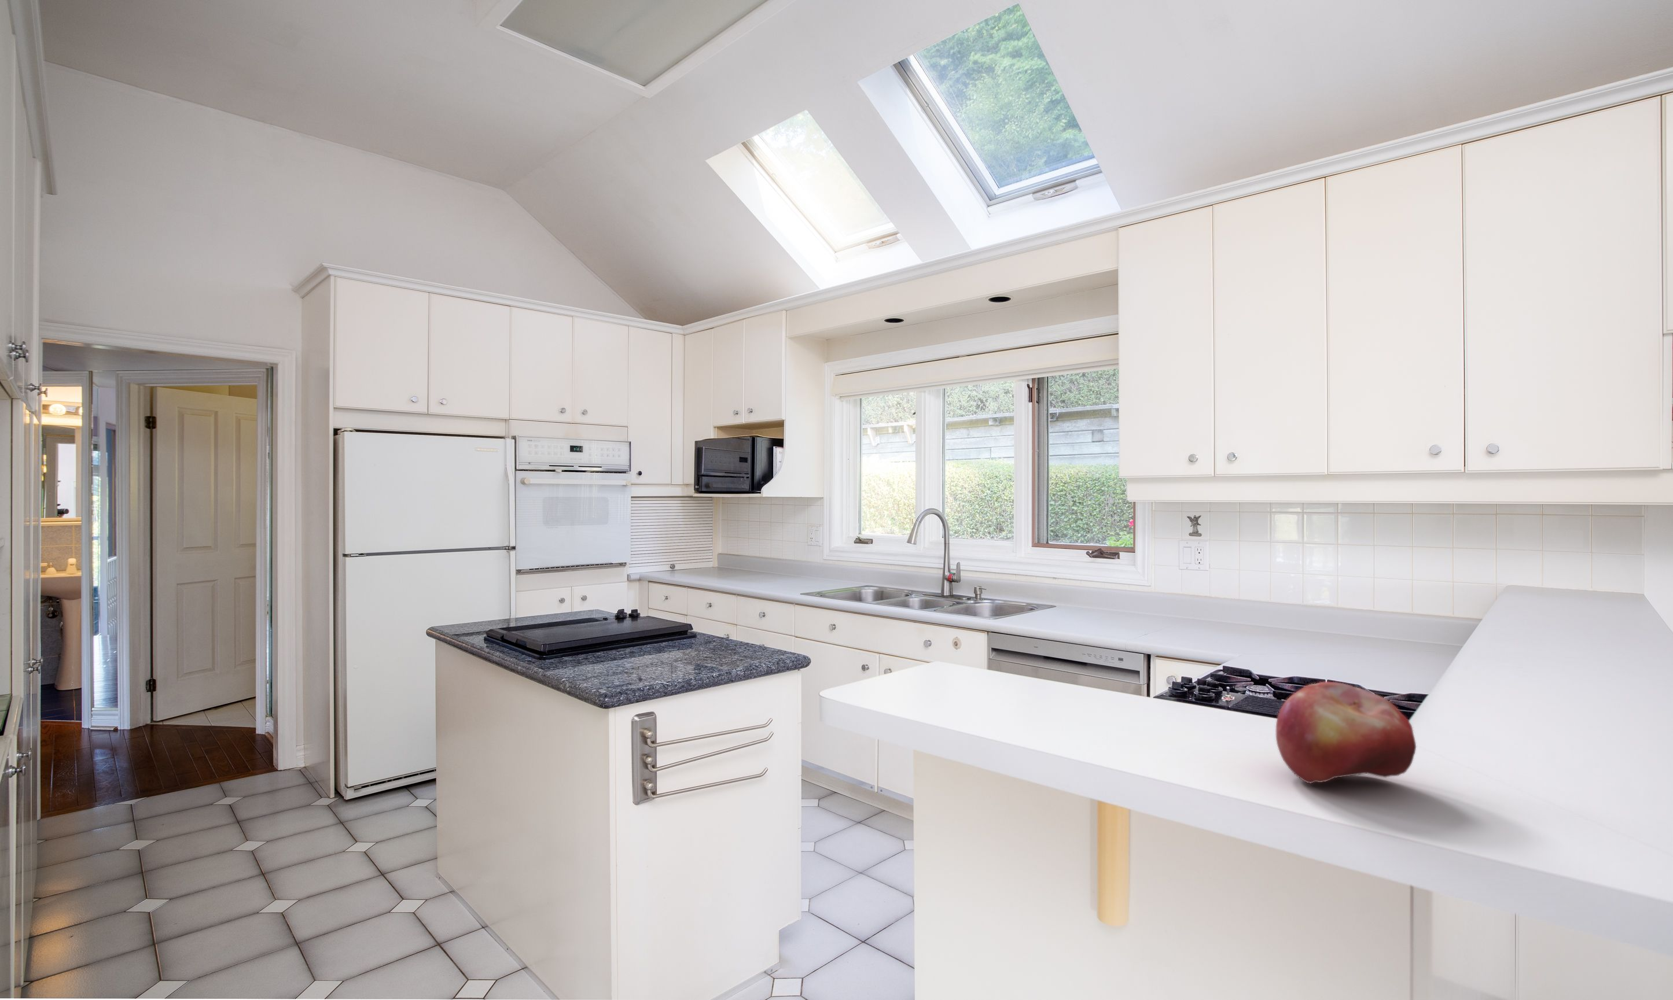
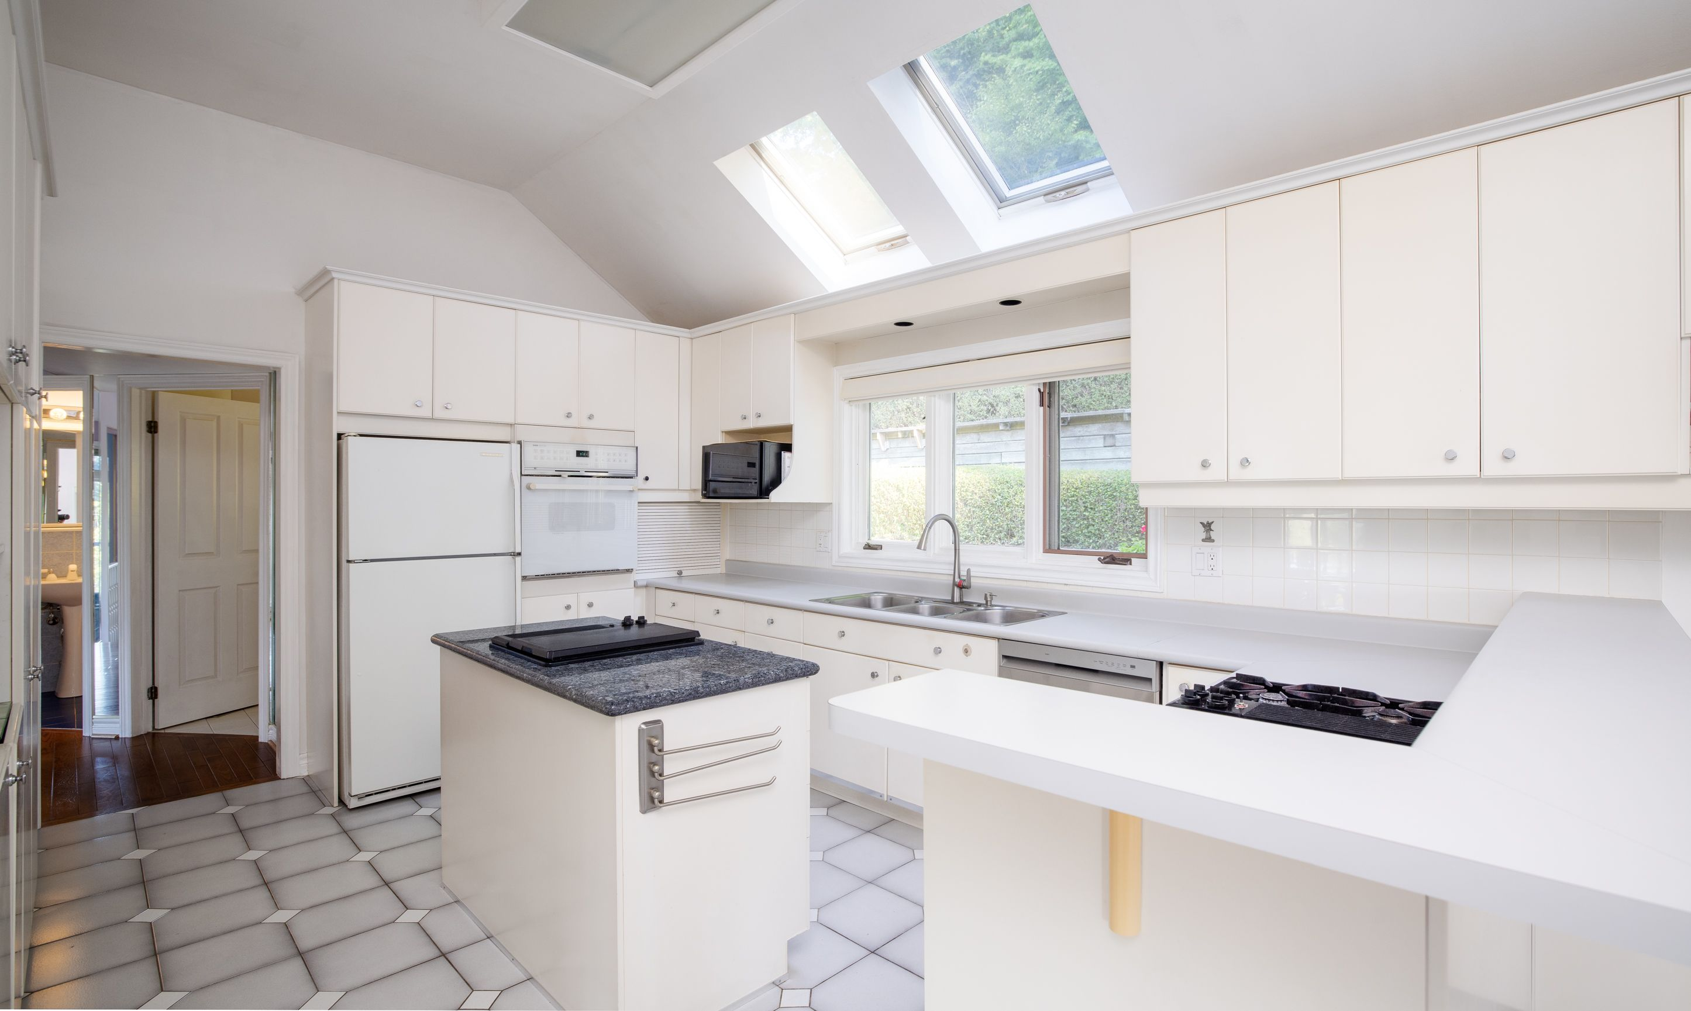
- fruit [1275,681,1417,785]
